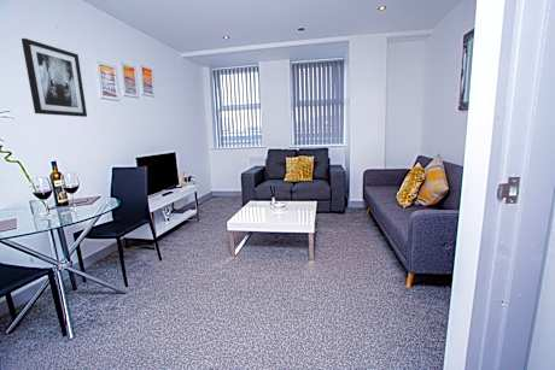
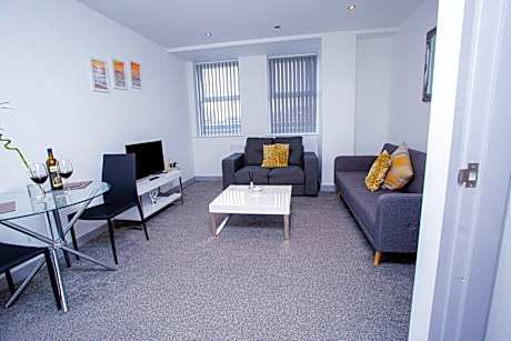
- wall art [21,37,88,118]
